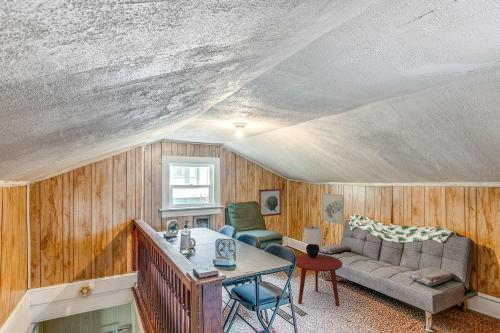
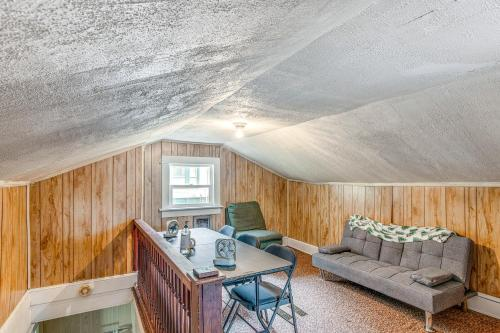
- table lamp [301,225,324,258]
- wall art [258,188,282,218]
- side table [295,253,343,307]
- wall art [321,192,345,226]
